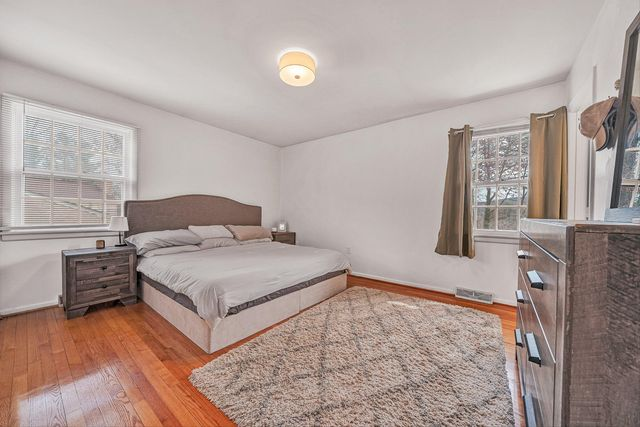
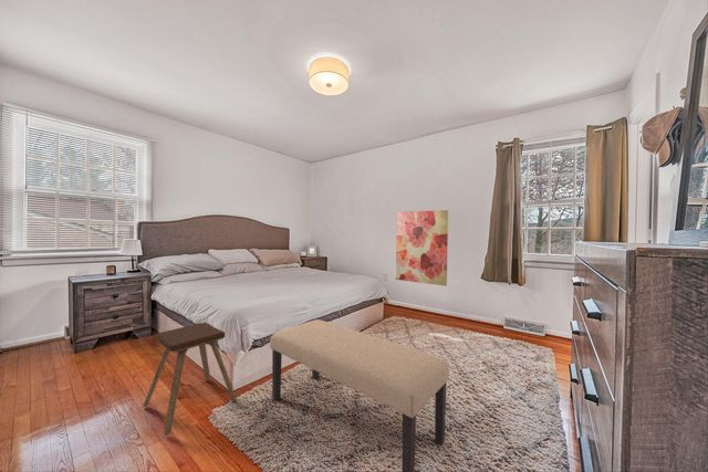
+ bench [269,318,450,472]
+ wall art [395,209,449,287]
+ music stool [143,322,238,437]
